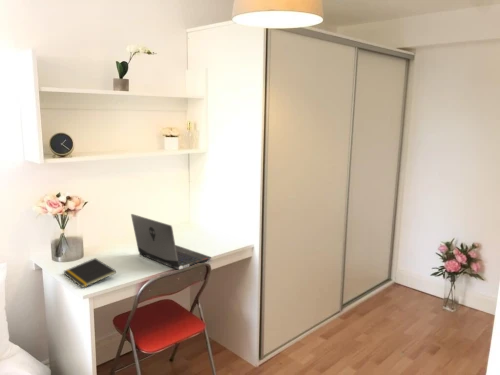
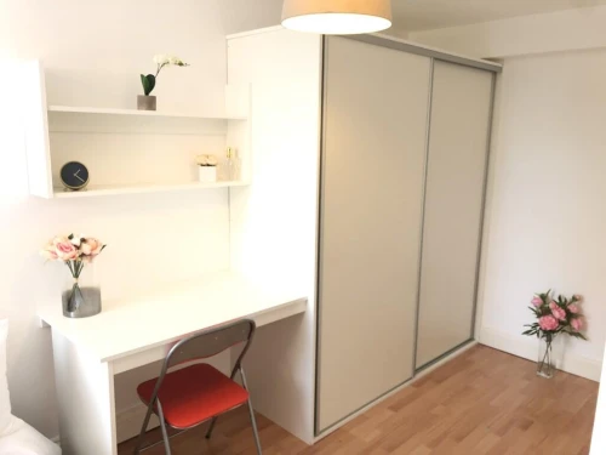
- laptop computer [130,213,212,270]
- notepad [62,257,117,289]
